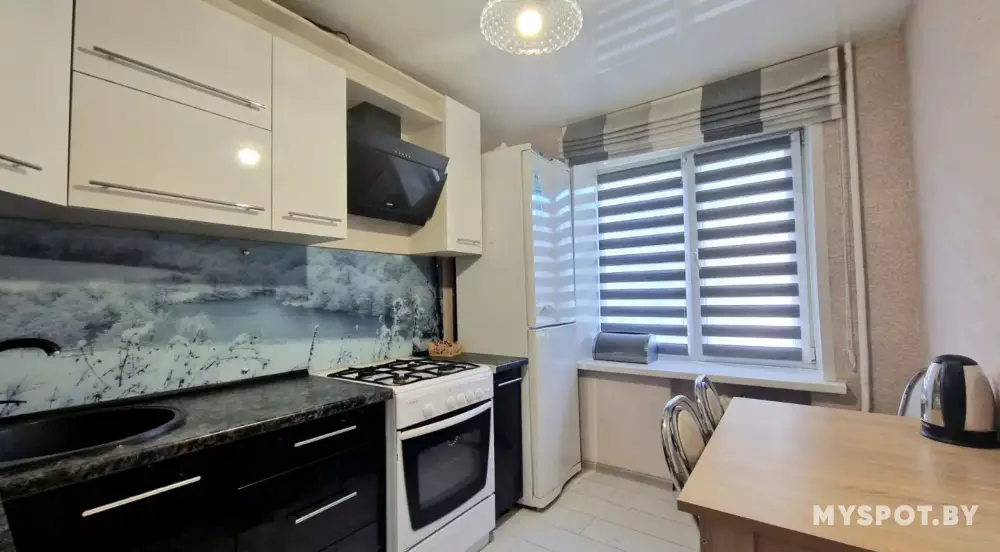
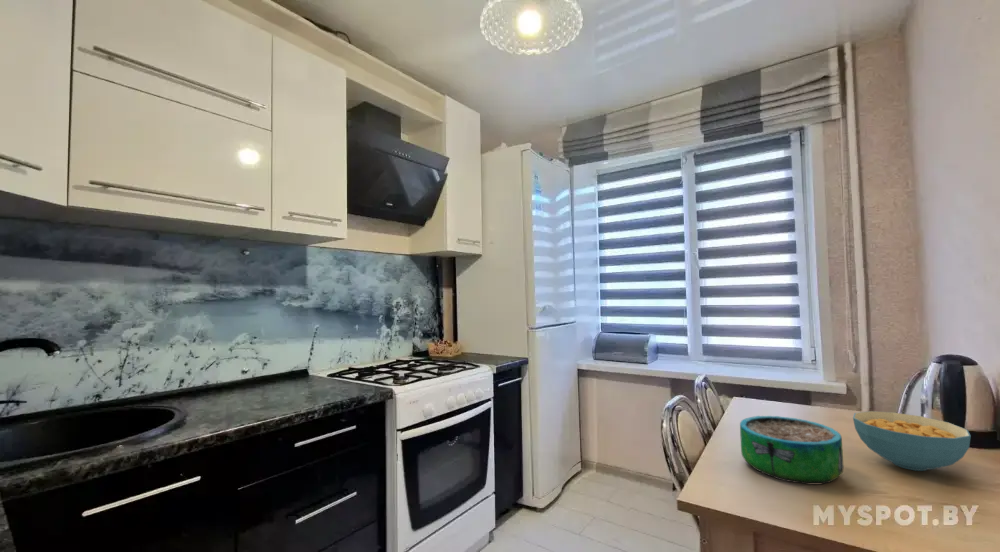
+ cereal bowl [852,410,972,472]
+ decorative bowl [739,415,845,485]
